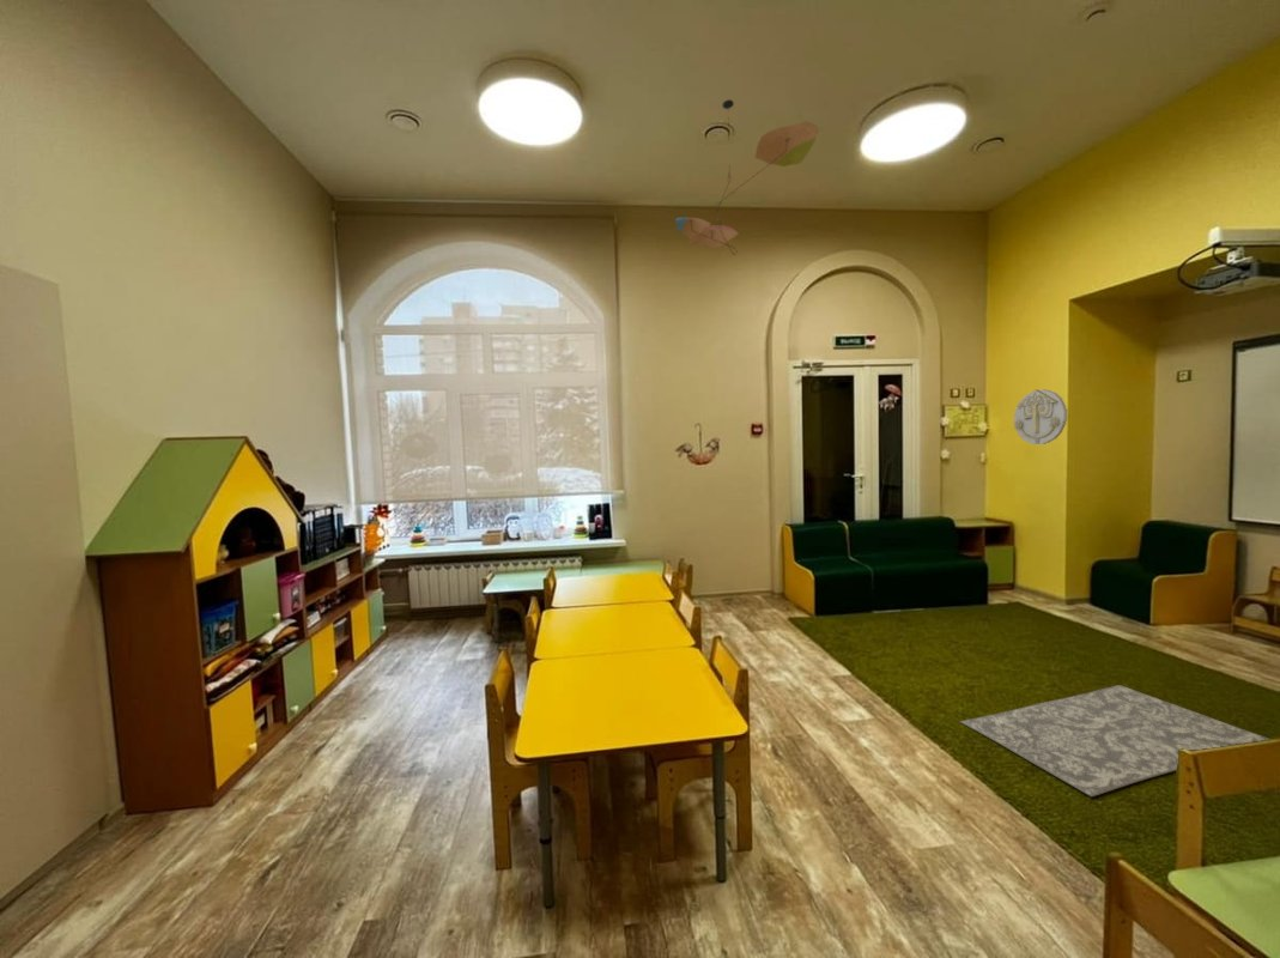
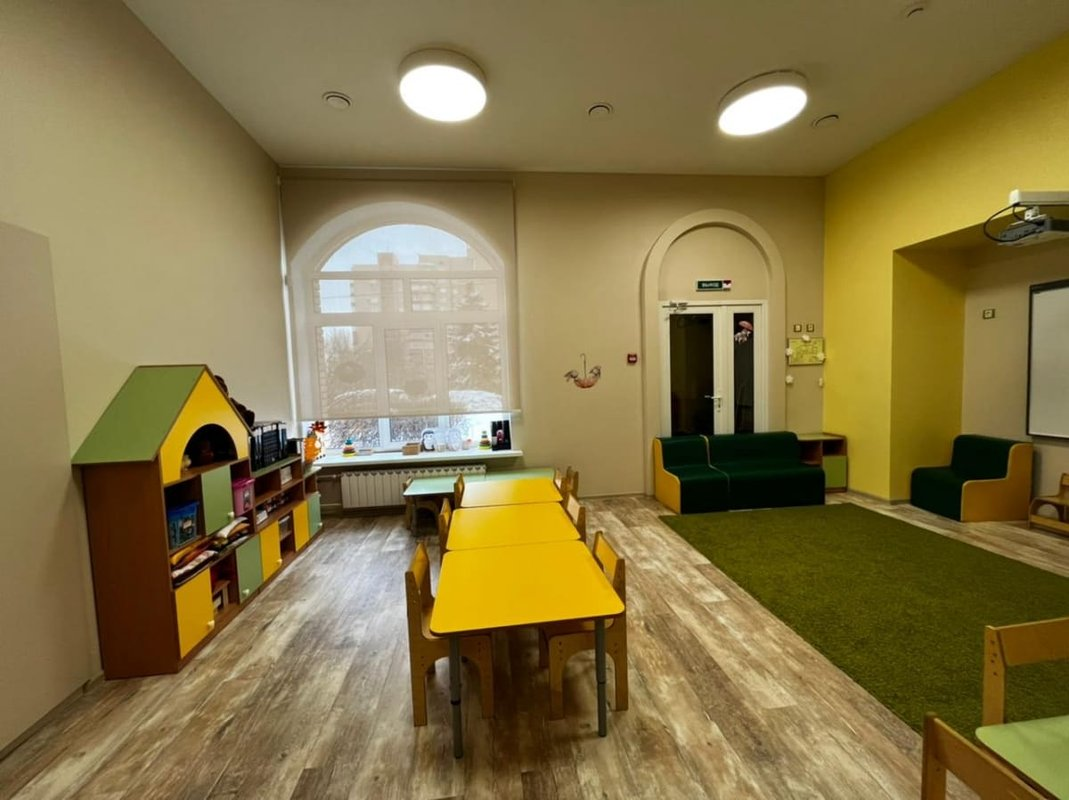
- wall decoration [1012,388,1068,445]
- rug [959,684,1270,798]
- ceiling mobile [675,98,819,255]
